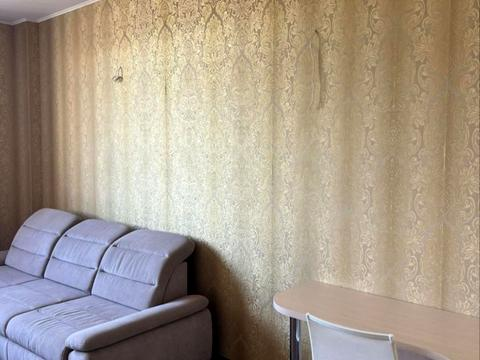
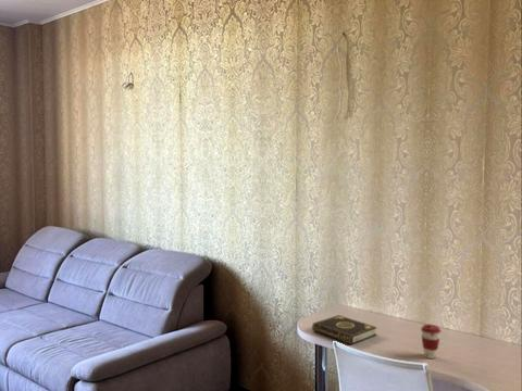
+ book [311,314,377,345]
+ coffee cup [420,324,443,360]
